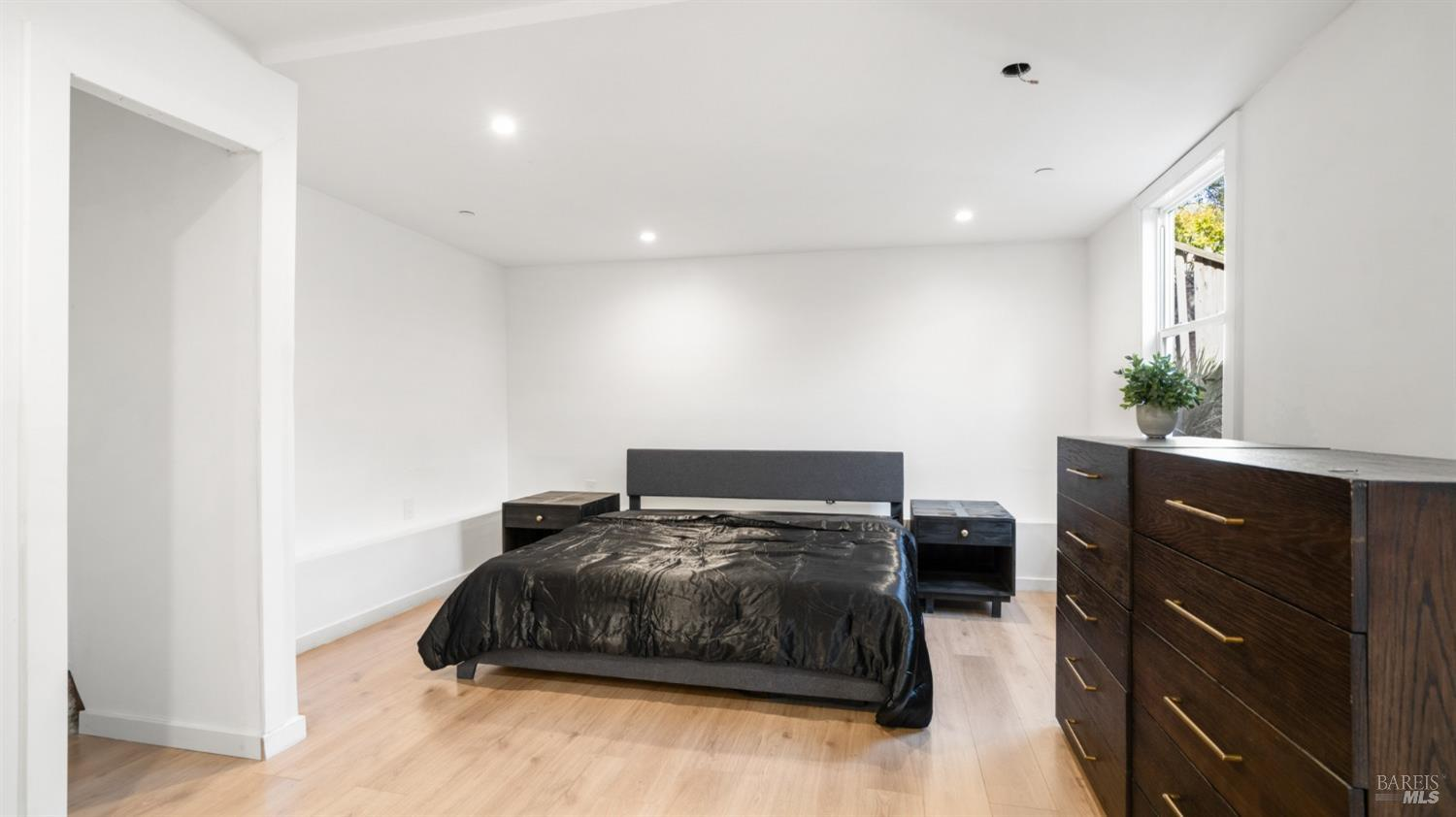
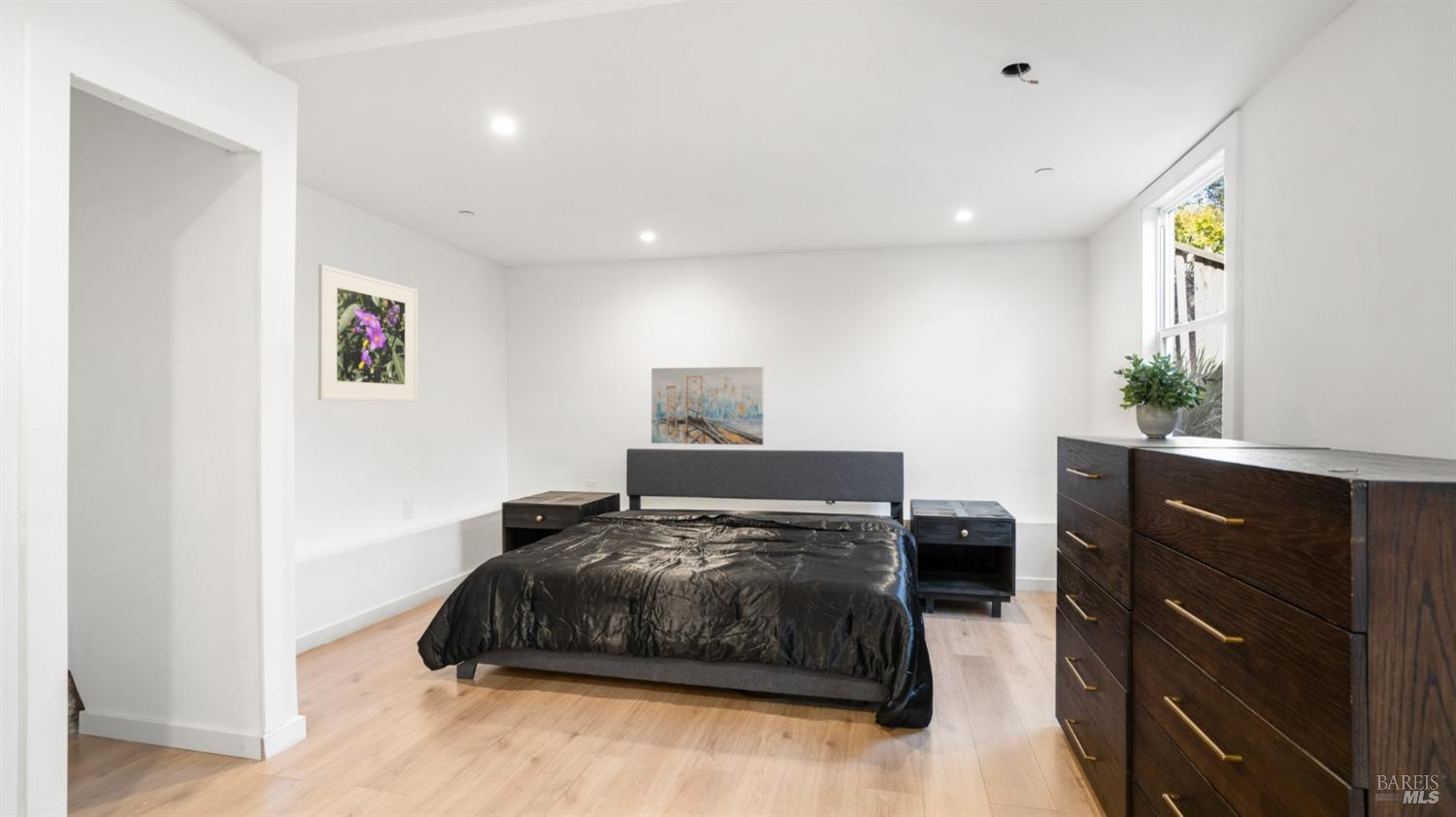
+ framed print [317,263,418,403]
+ wall art [650,366,765,446]
